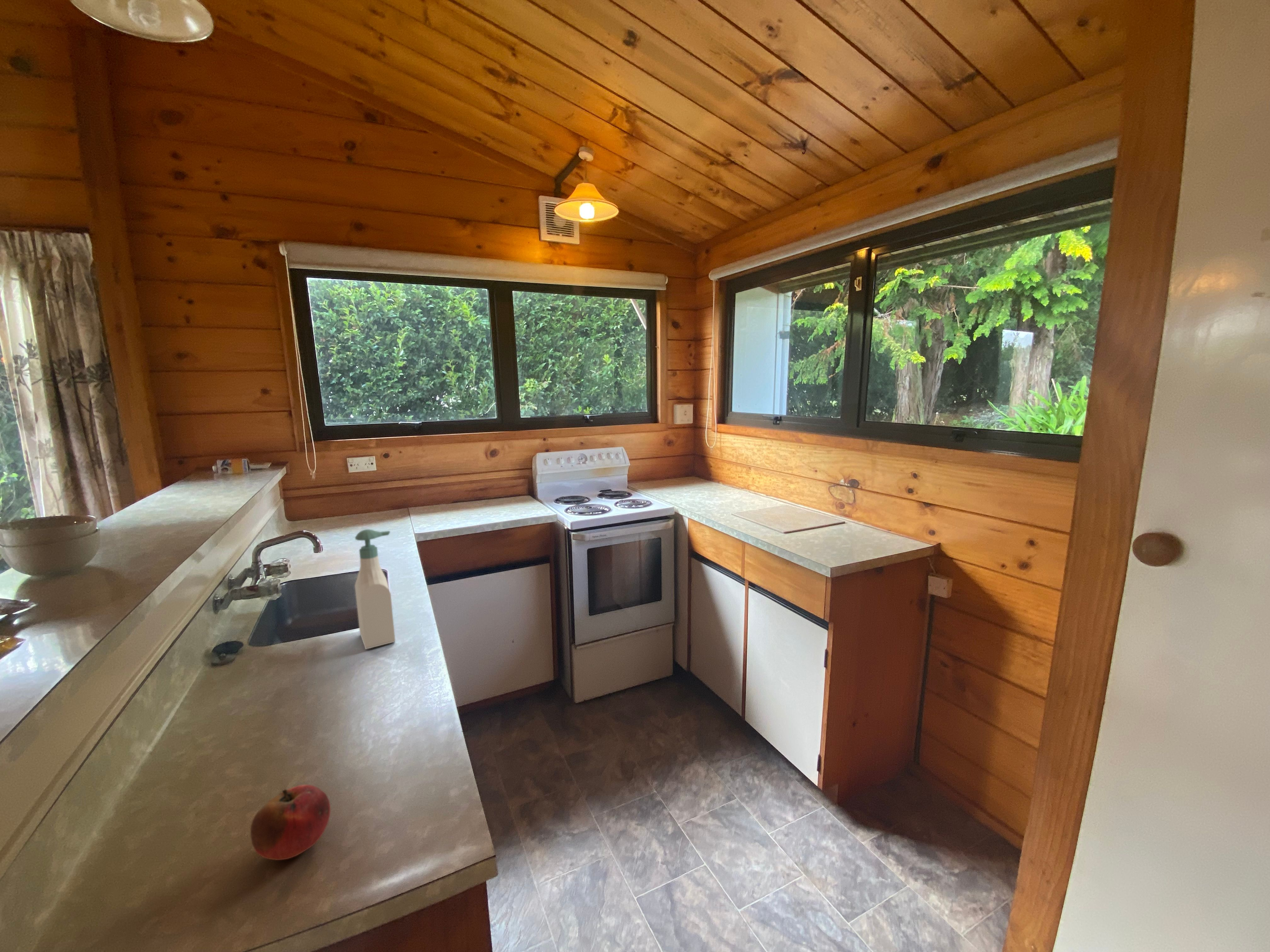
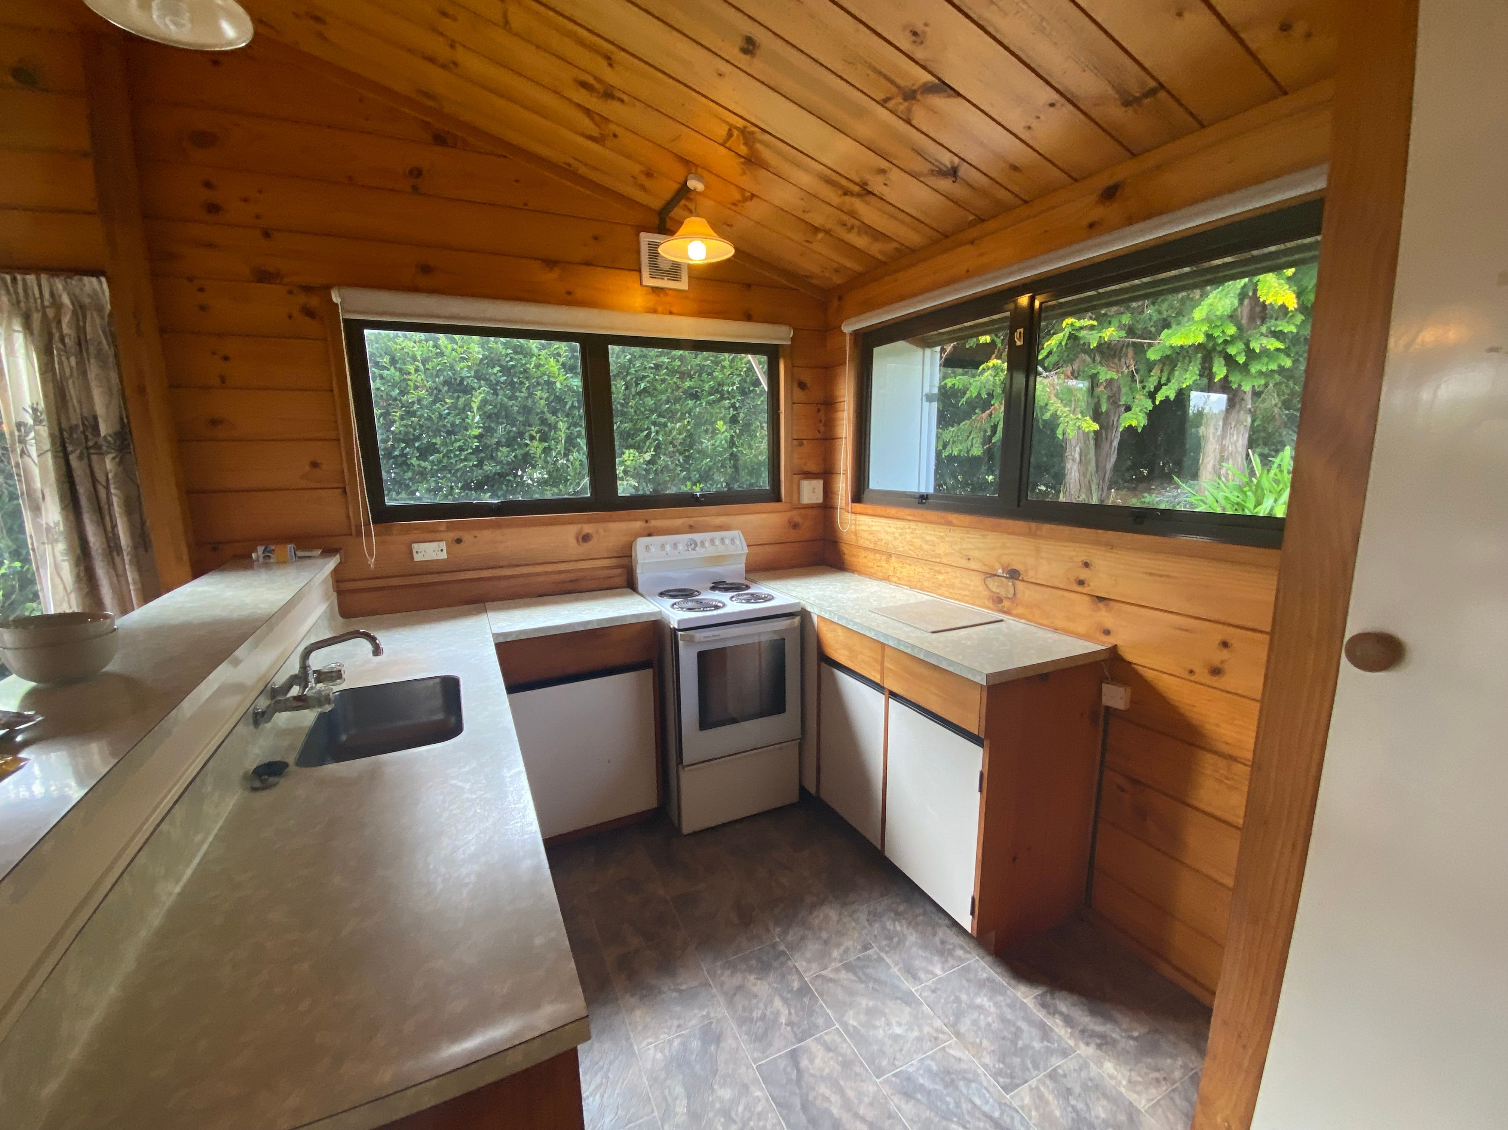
- soap bottle [354,529,396,650]
- fruit [250,785,331,860]
